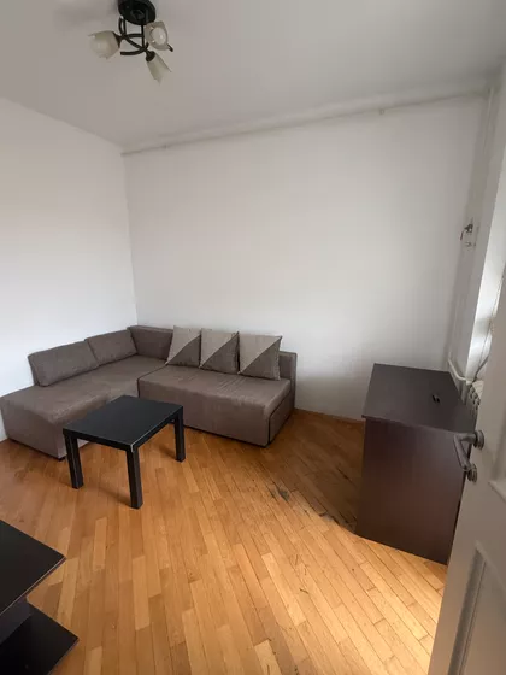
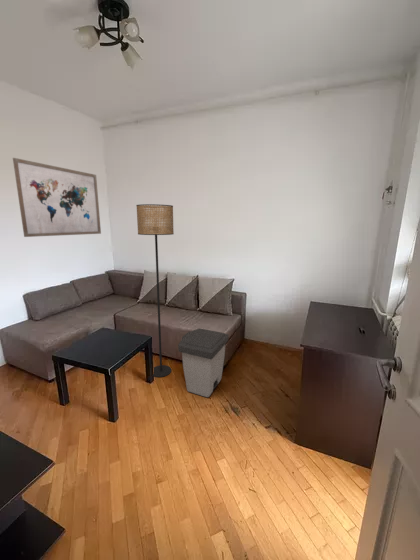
+ trash can [177,327,230,398]
+ wall art [12,157,102,238]
+ floor lamp [135,203,175,378]
